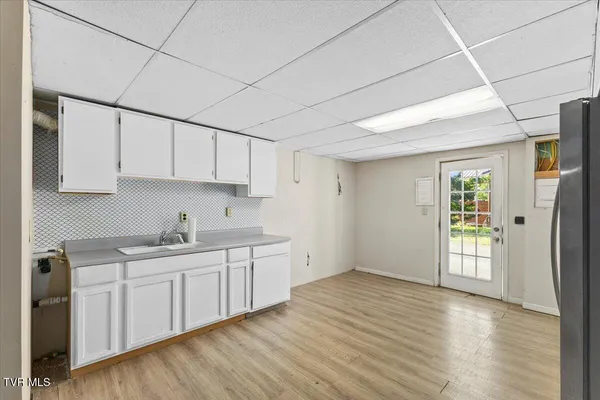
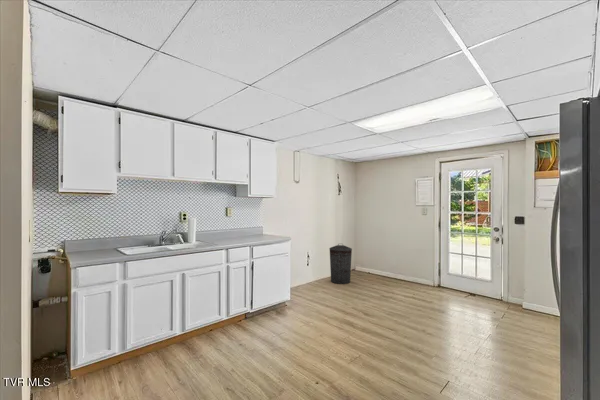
+ trash can [328,243,353,285]
